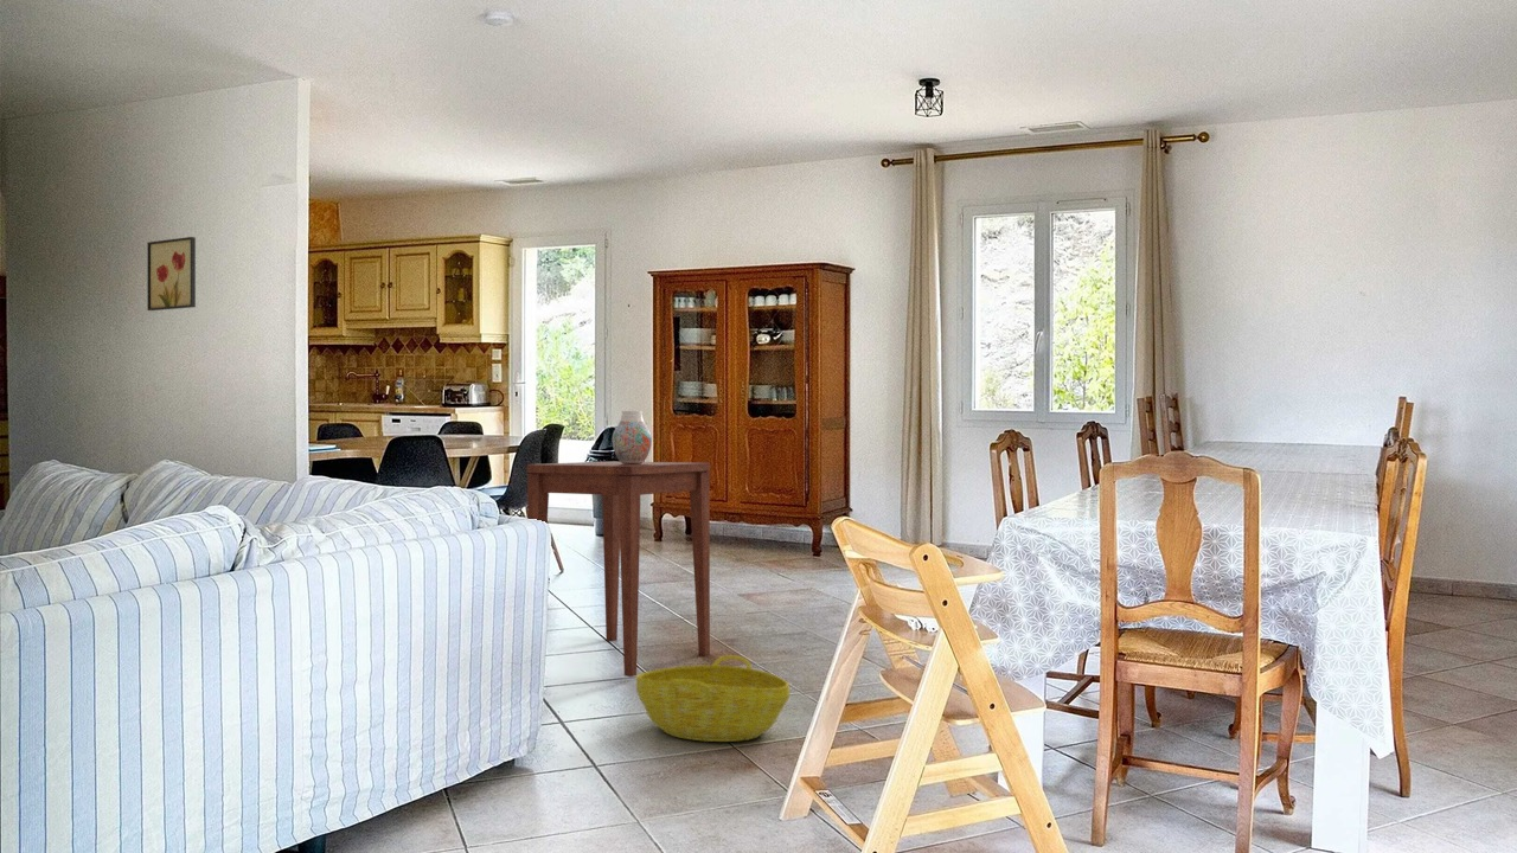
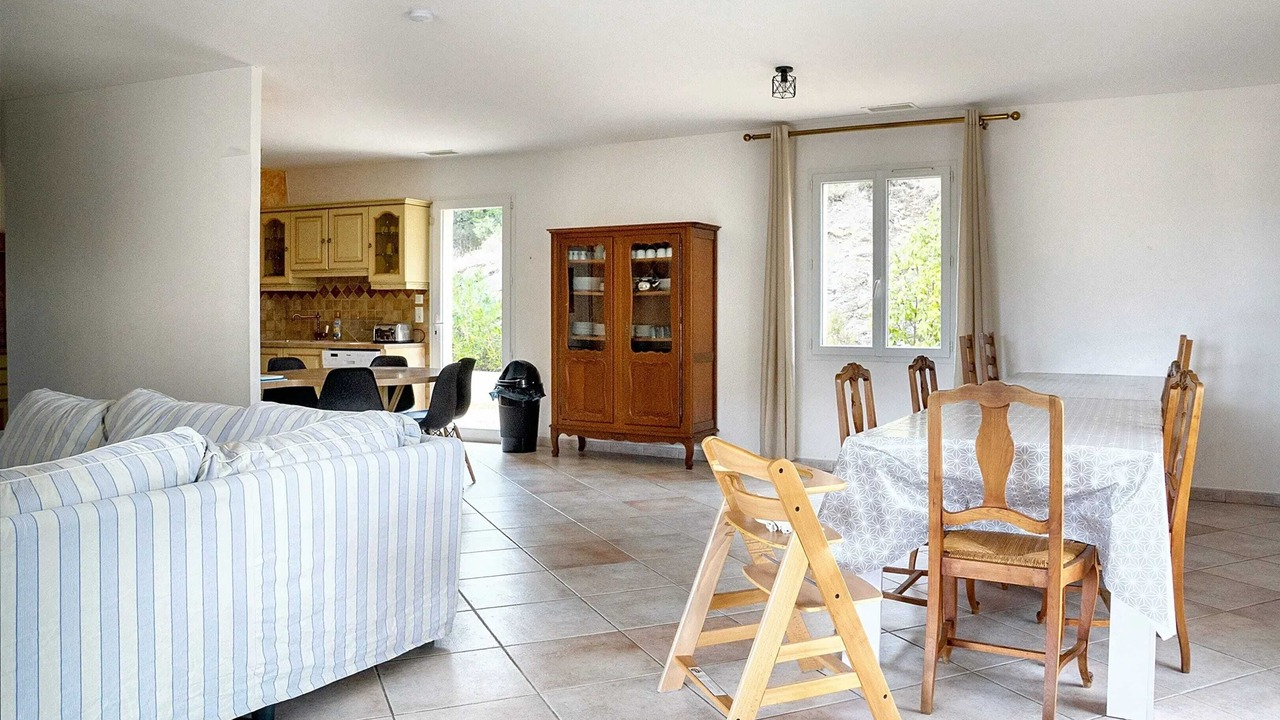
- wall art [146,236,197,312]
- basket [634,654,792,743]
- side table [526,460,711,678]
- vase [612,410,653,464]
